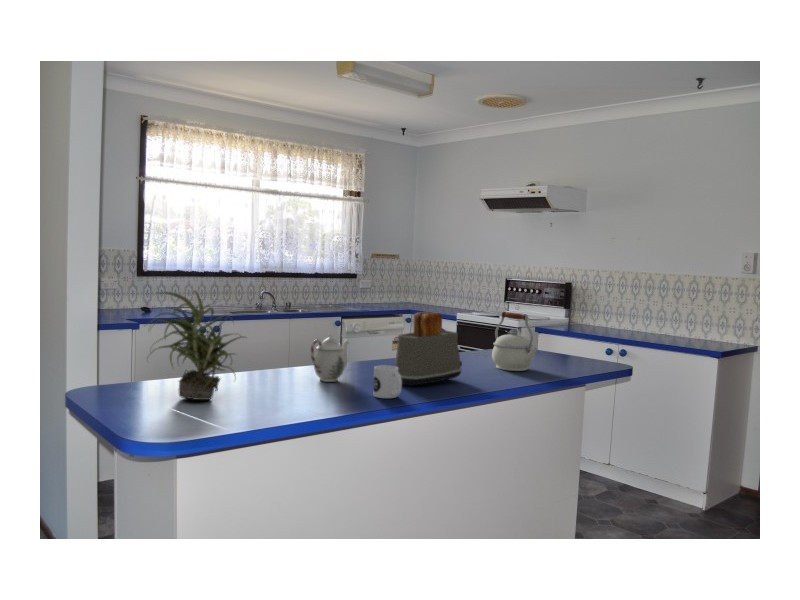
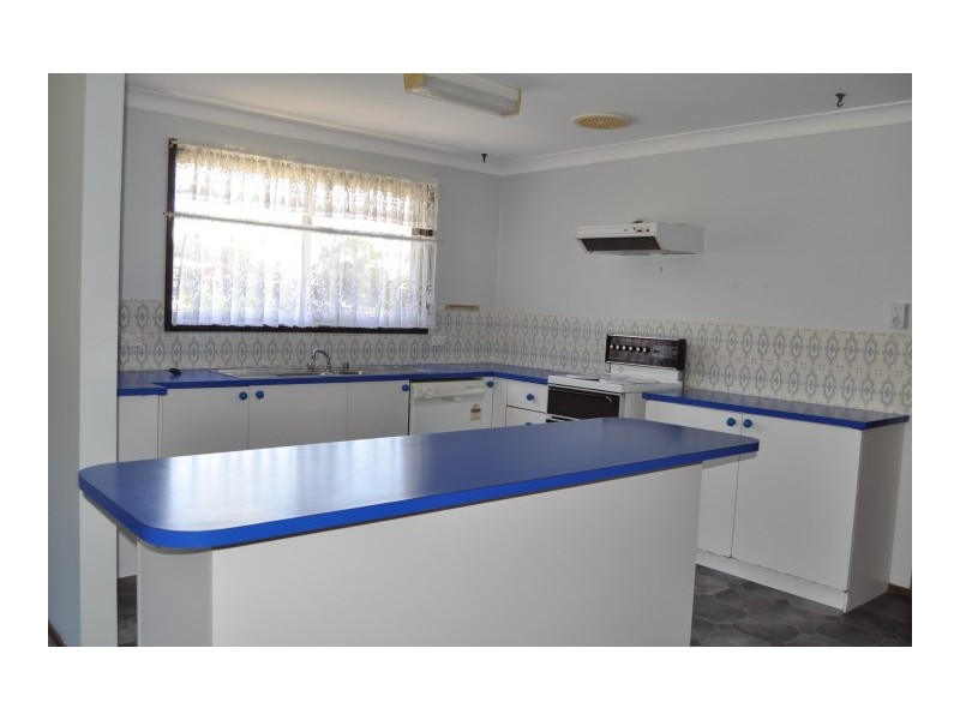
- toaster [394,311,463,387]
- teapot [310,332,350,383]
- kettle [491,311,539,372]
- potted plant [143,289,248,401]
- mug [372,364,403,399]
